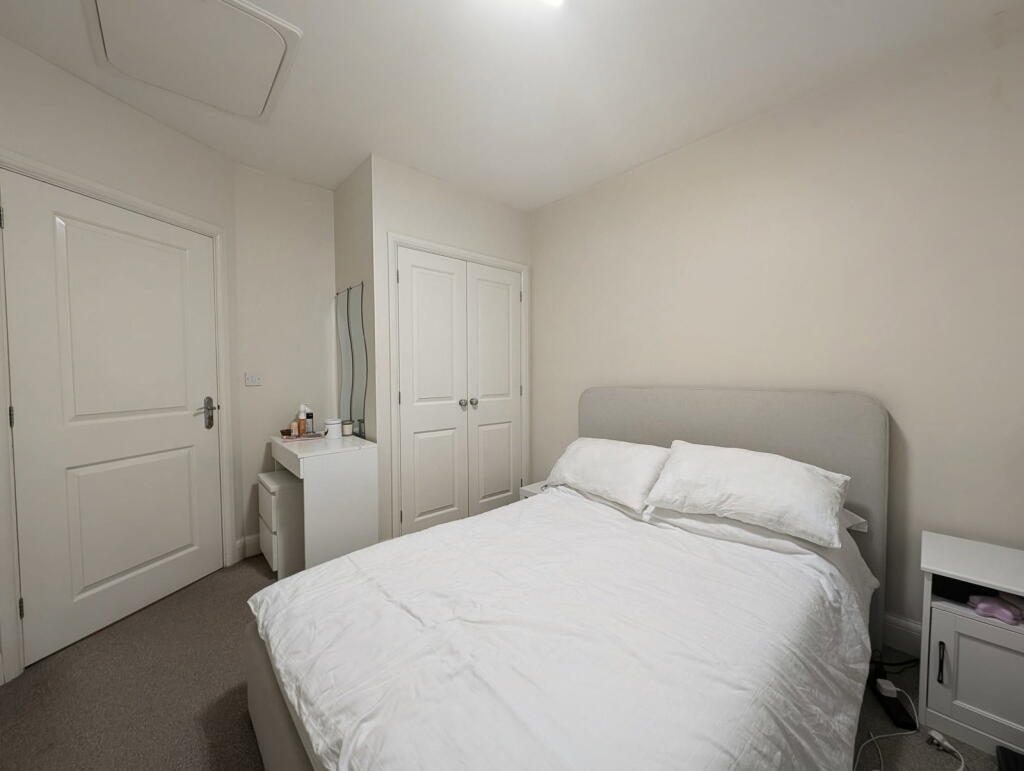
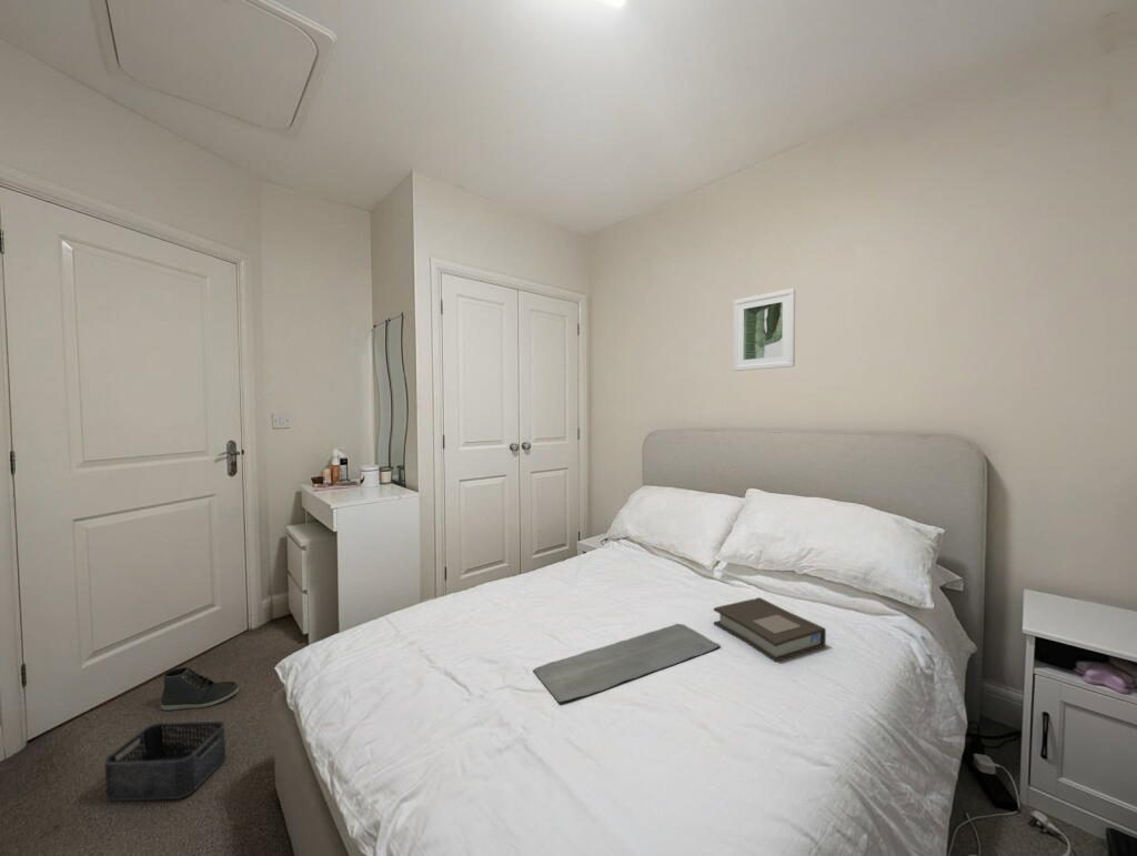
+ storage bin [103,721,227,802]
+ book [713,596,827,663]
+ bath mat [532,623,722,703]
+ sneaker [160,666,240,712]
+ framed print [732,288,796,372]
